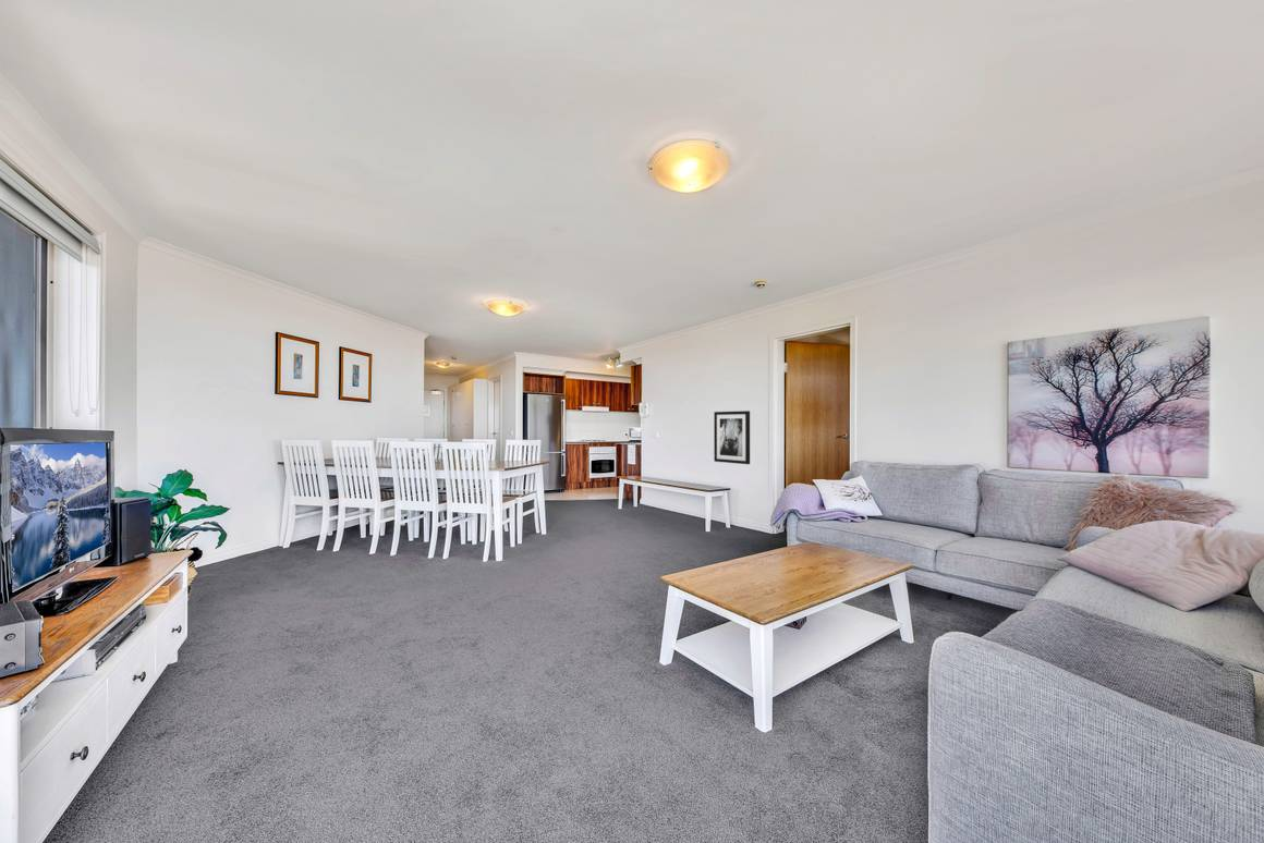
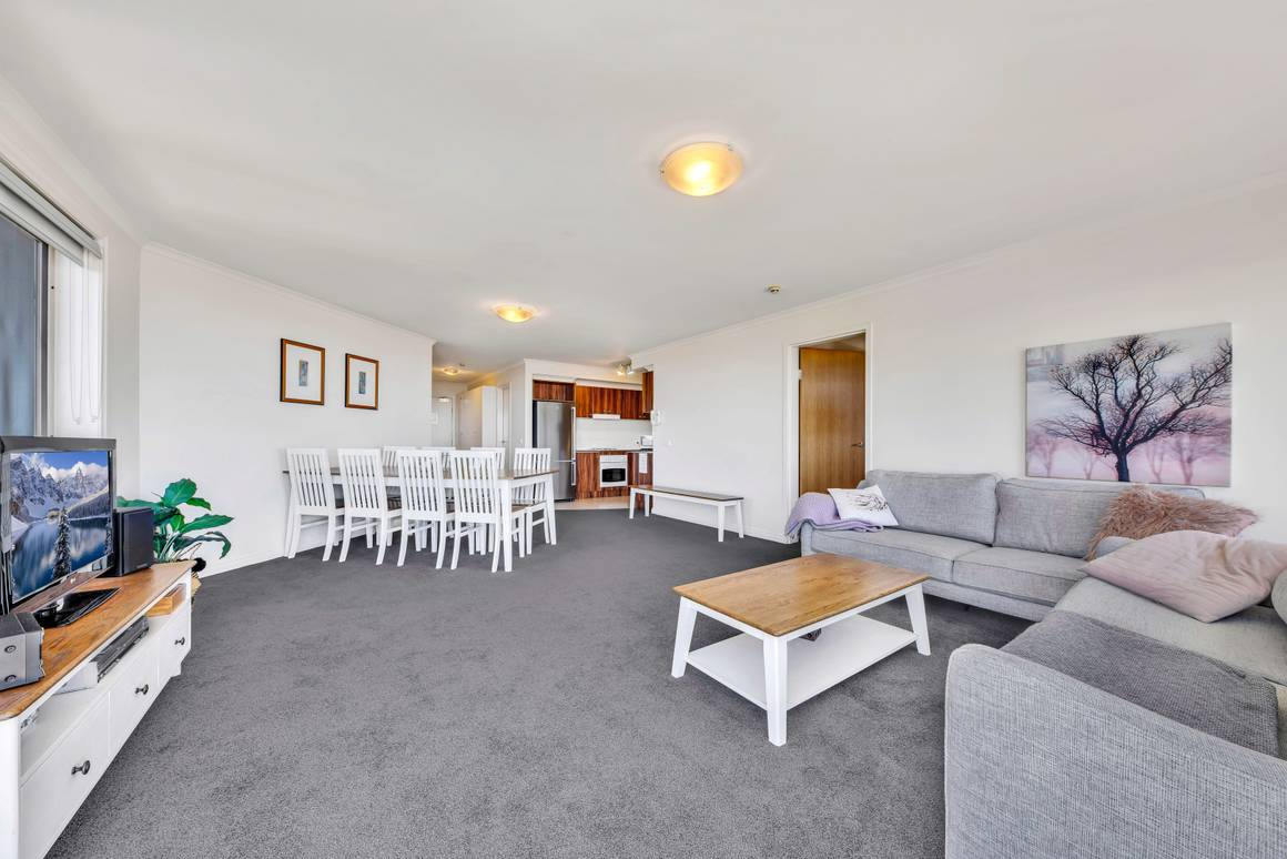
- wall art [713,410,751,465]
